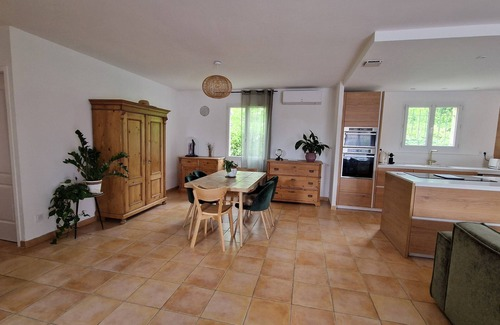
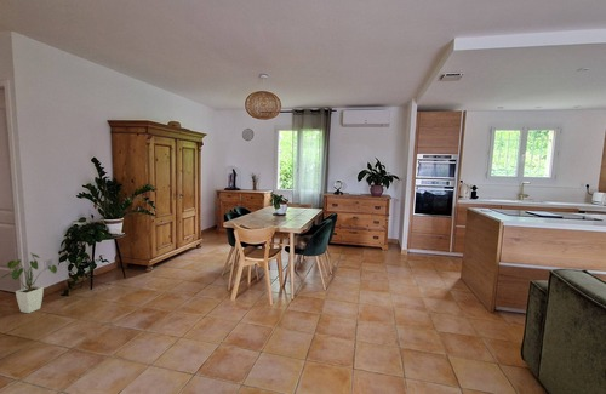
+ house plant [0,252,58,314]
